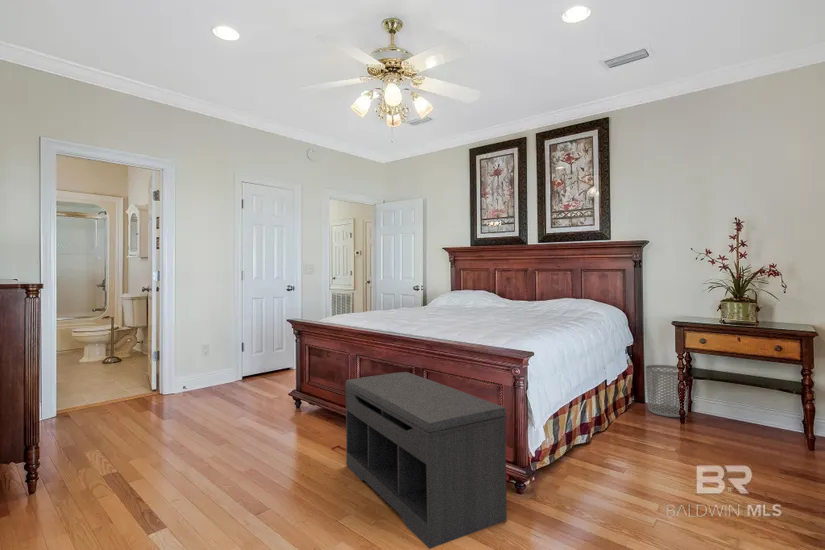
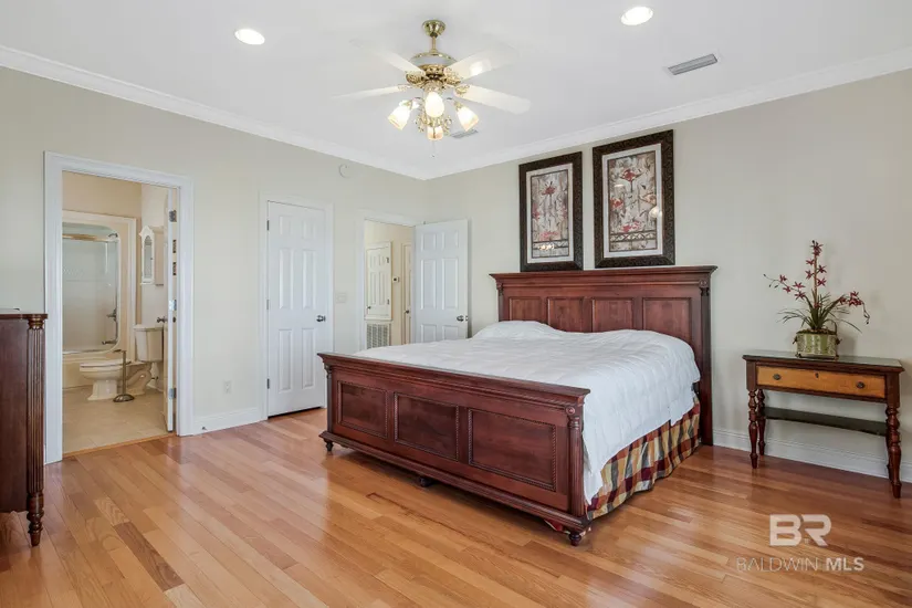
- waste bin [645,364,689,418]
- bench [344,371,508,550]
